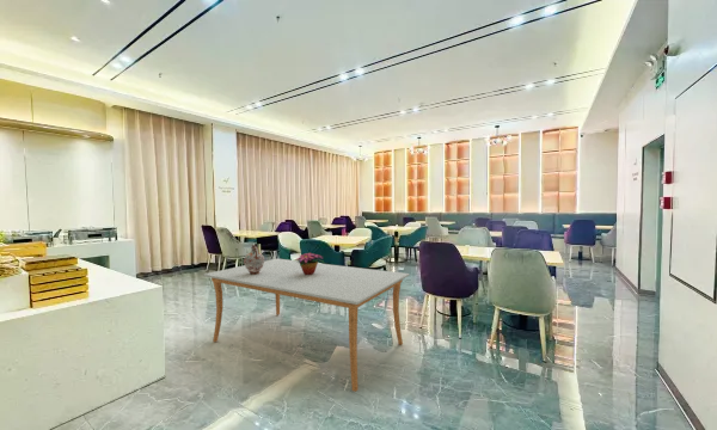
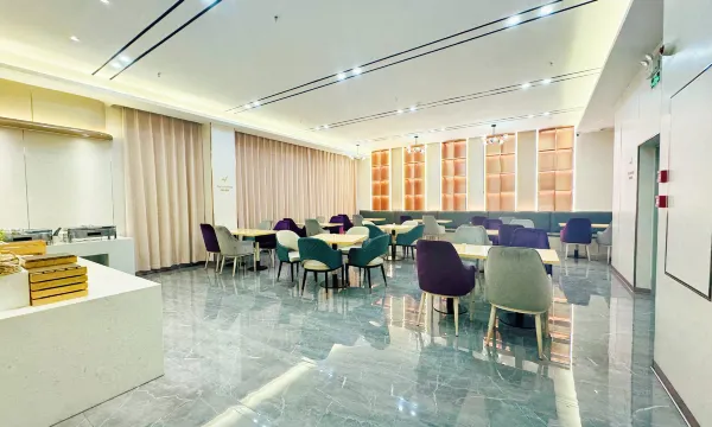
- ceramic jug [243,244,265,275]
- flower arrangement [295,252,324,275]
- dining table [202,258,411,393]
